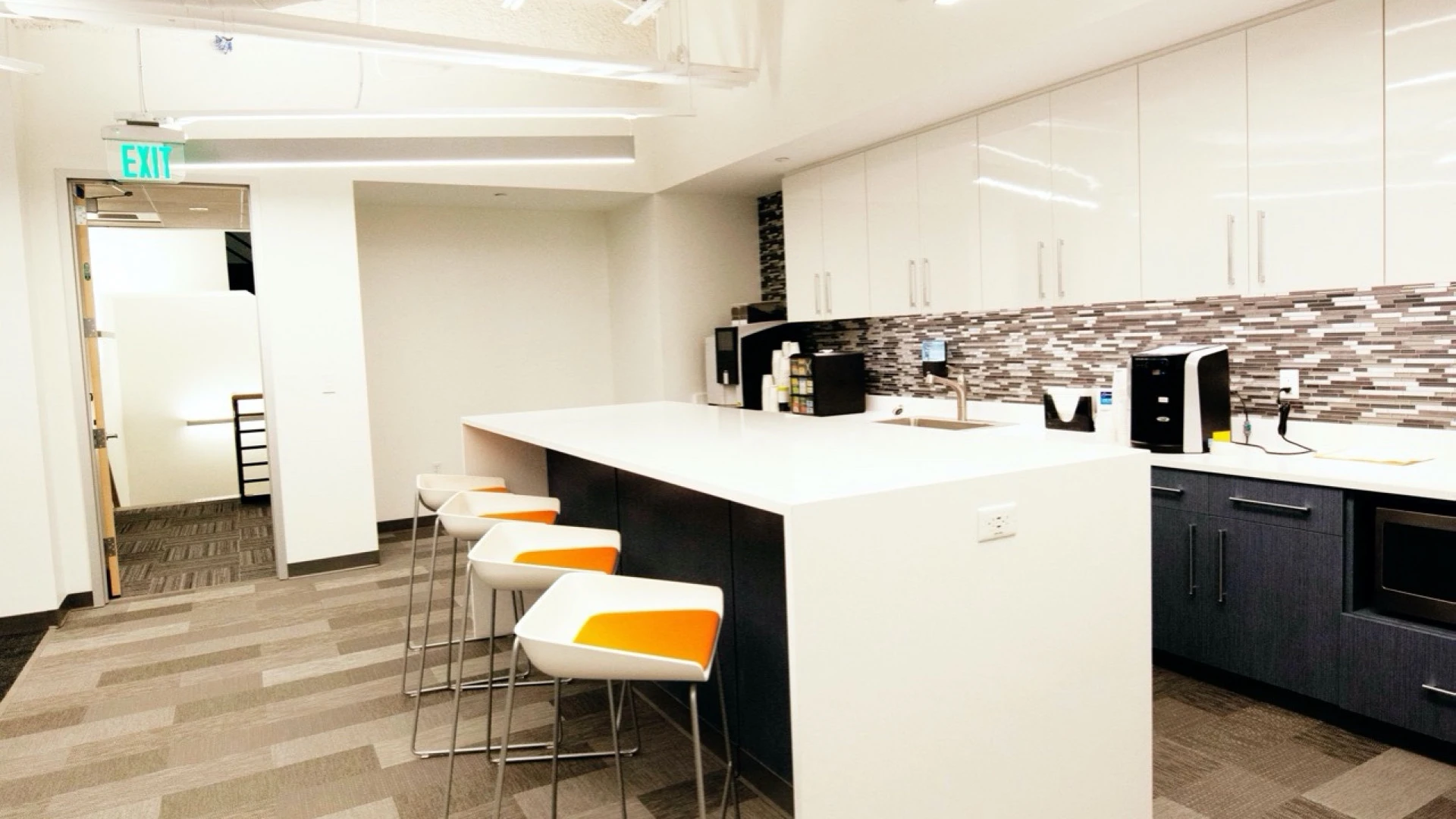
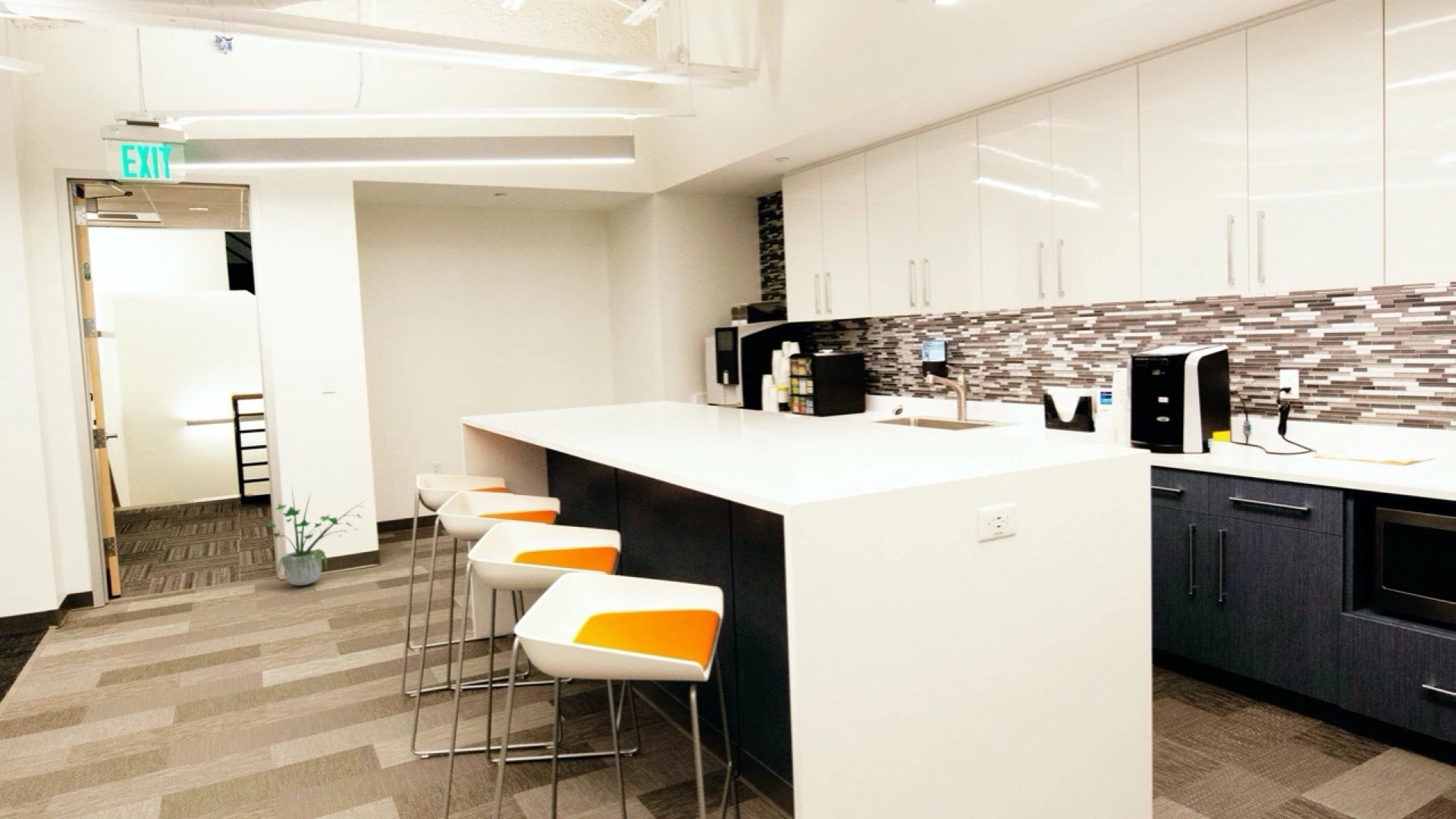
+ potted plant [261,484,364,586]
